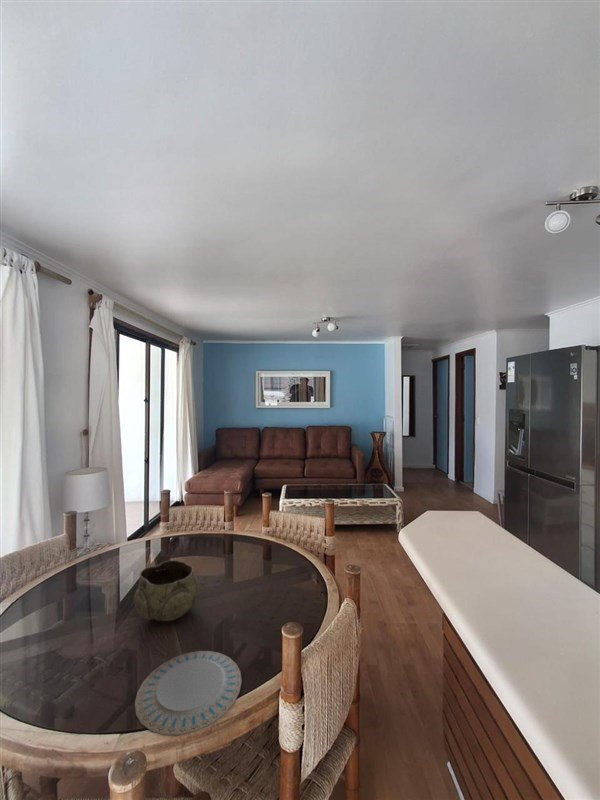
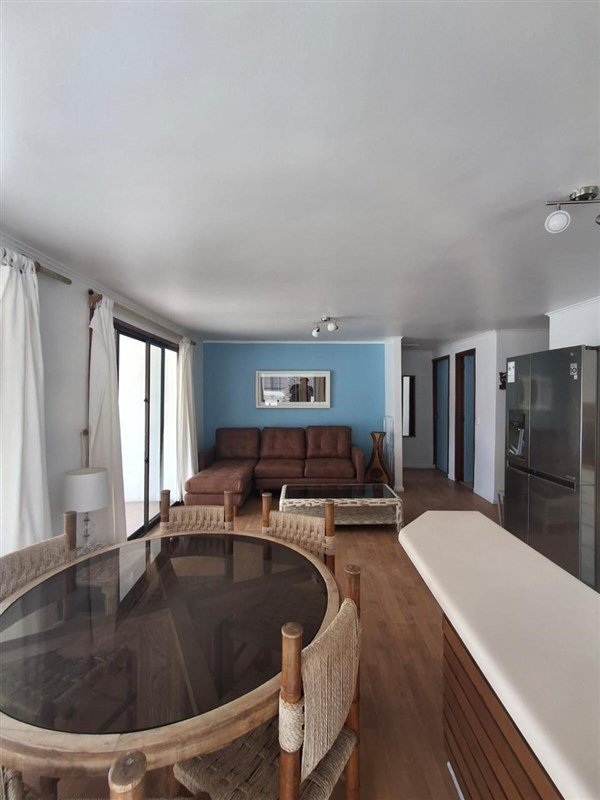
- decorative bowl [133,559,200,622]
- chinaware [134,650,243,736]
